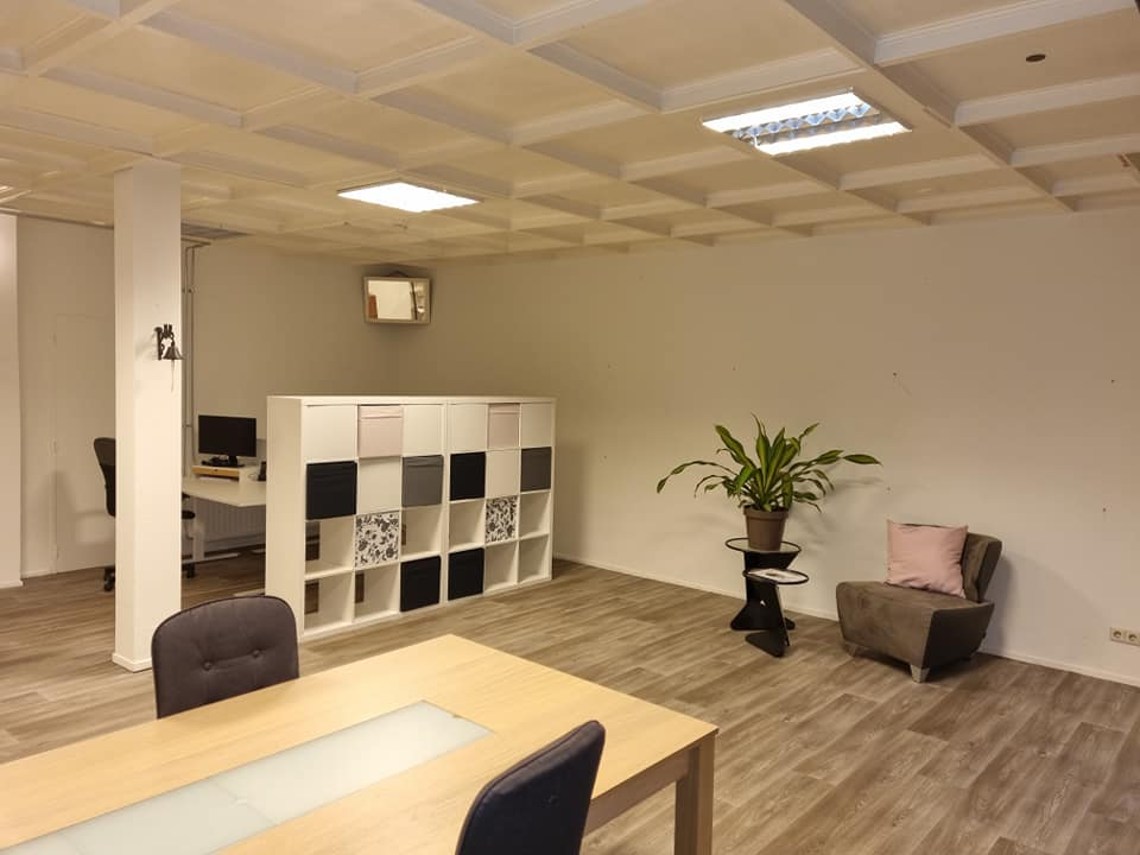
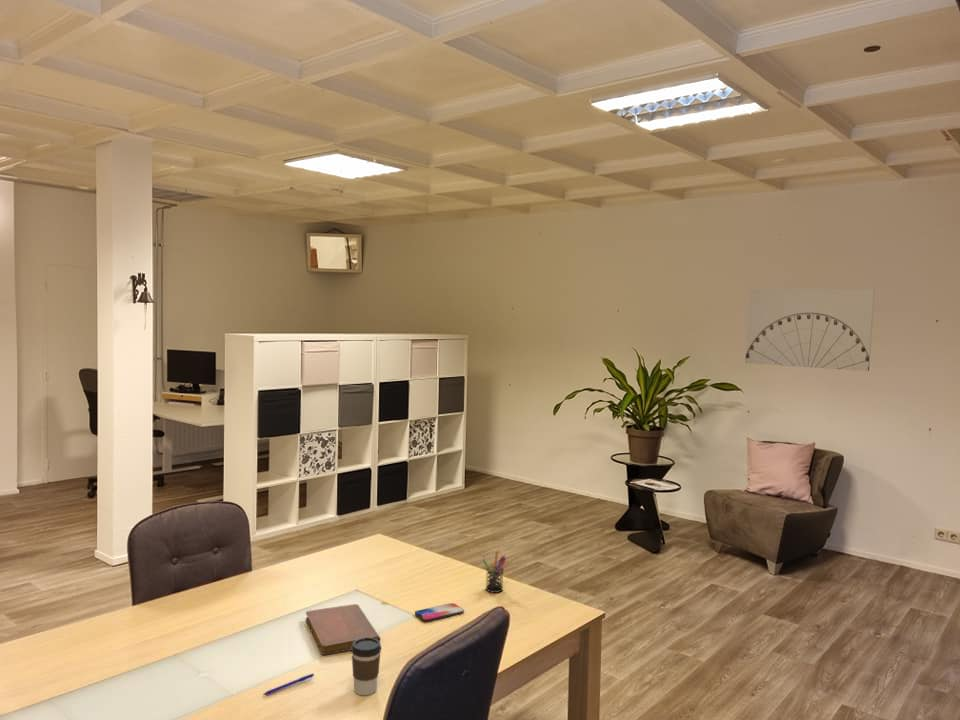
+ pen holder [481,551,507,594]
+ wall art [744,288,876,372]
+ coffee cup [350,637,382,696]
+ pen [262,672,315,696]
+ notebook [305,603,381,656]
+ smartphone [414,602,465,622]
